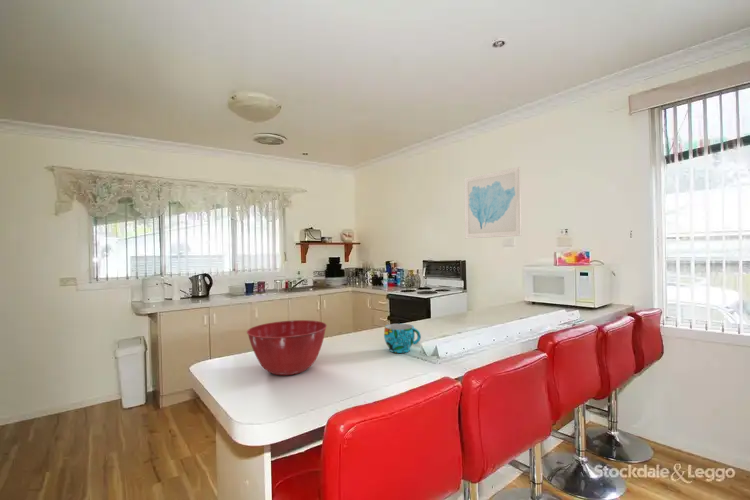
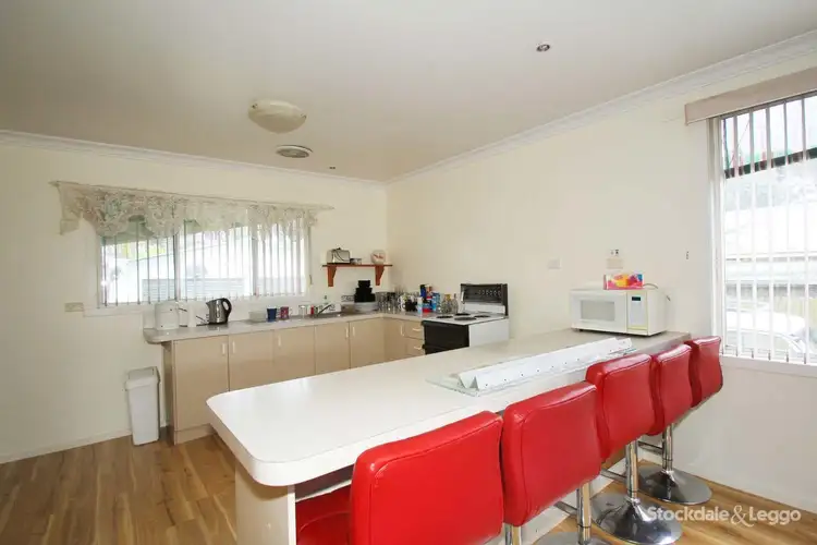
- cup [383,323,422,354]
- wall art [463,166,522,240]
- mixing bowl [246,319,328,376]
